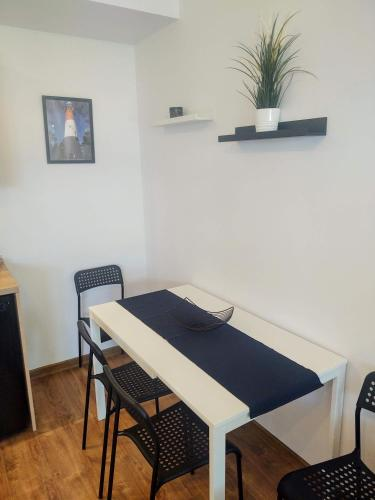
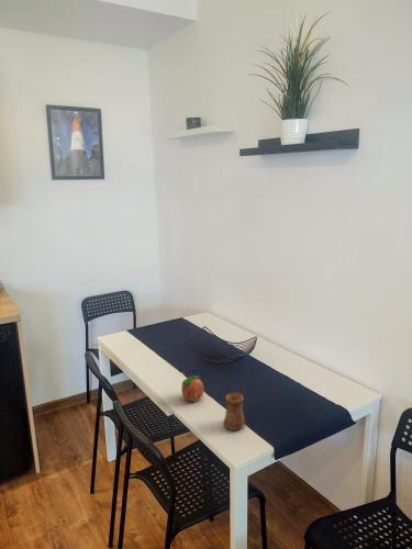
+ cup [223,392,246,432]
+ fruit [180,374,205,403]
